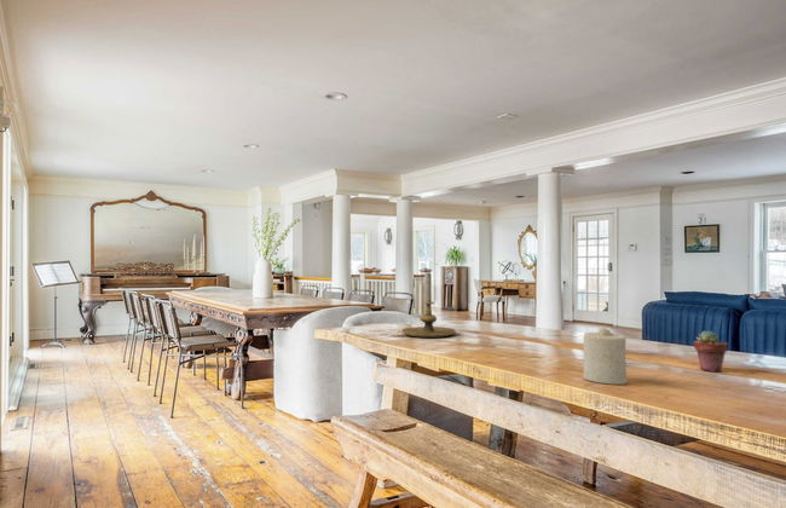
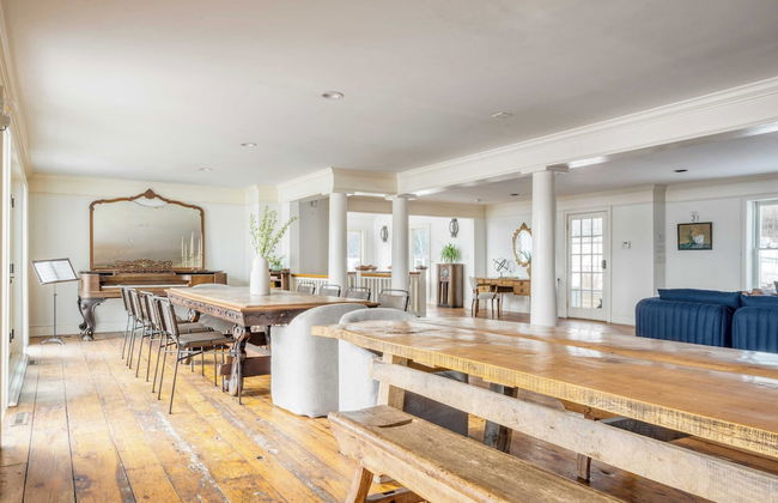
- candle holder [400,272,457,339]
- potted succulent [693,329,729,373]
- candle [583,325,629,386]
